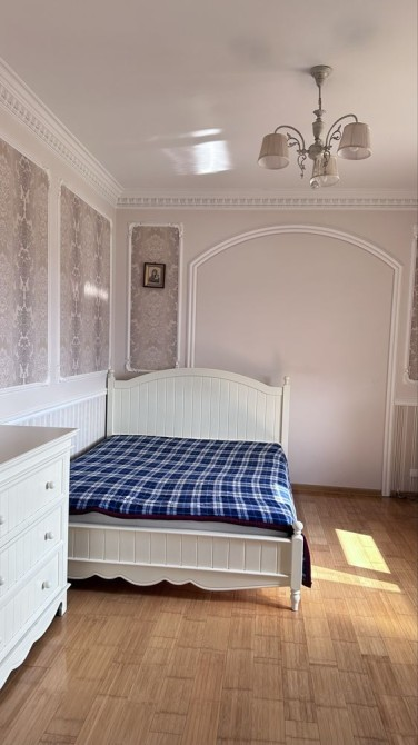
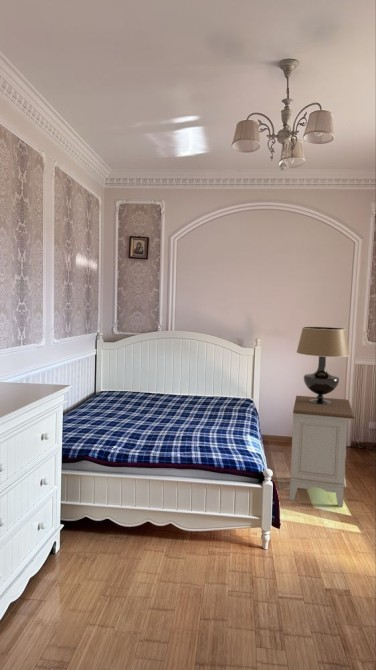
+ table lamp [295,326,350,404]
+ nightstand [288,395,355,508]
